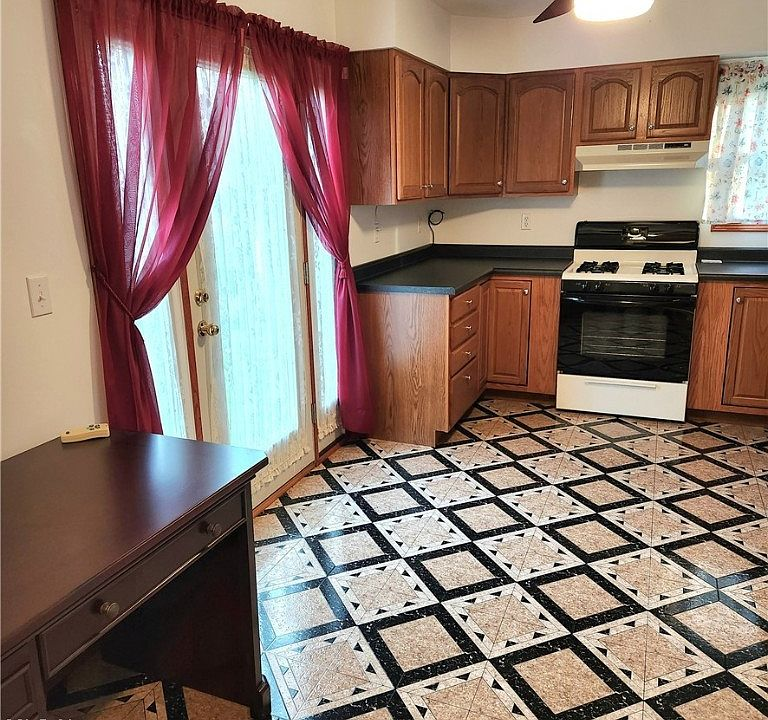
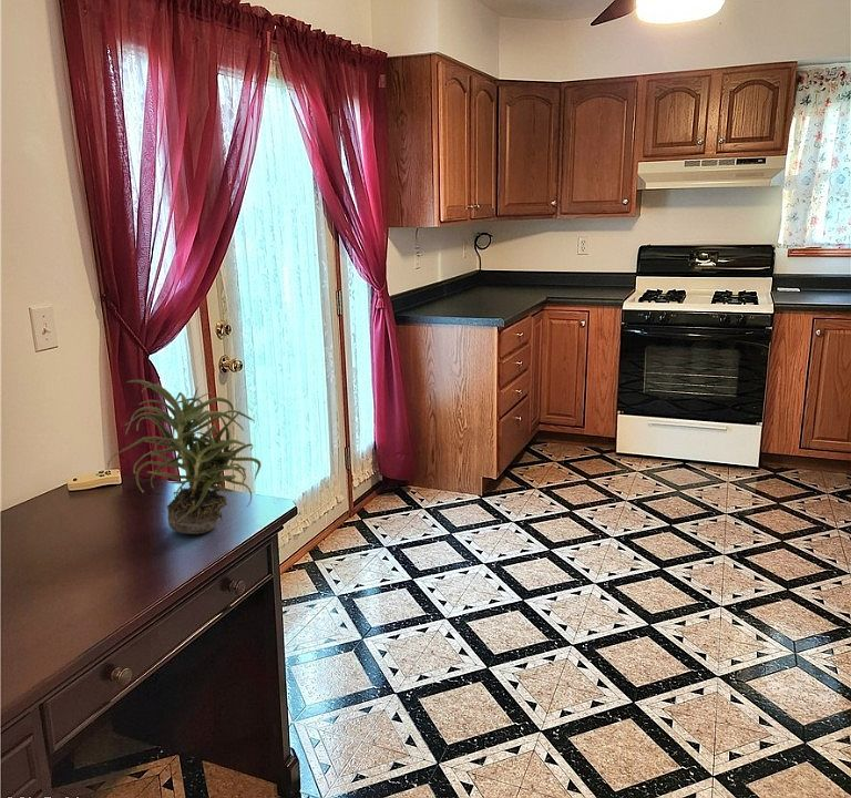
+ potted plant [106,379,263,535]
